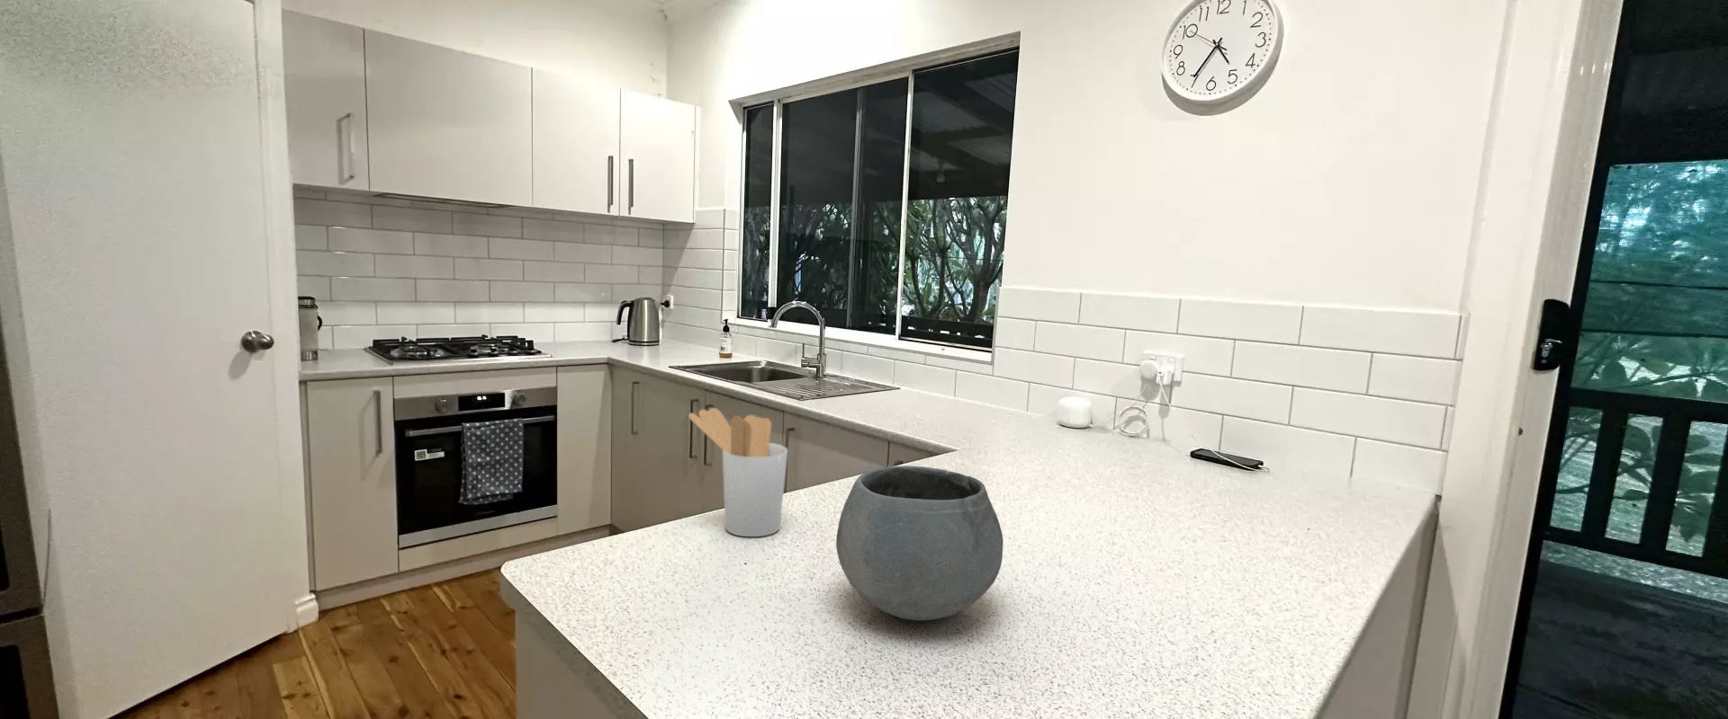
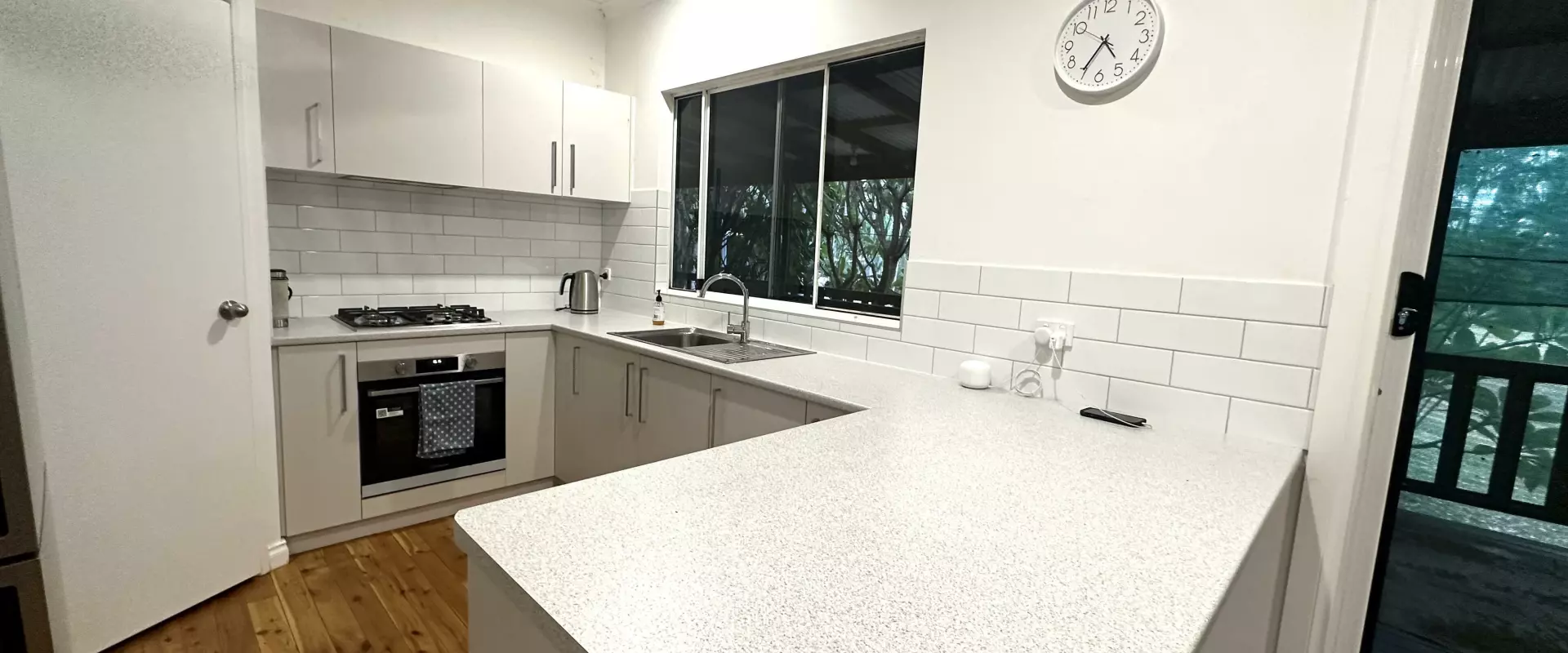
- utensil holder [688,407,788,537]
- bowl [835,465,1004,621]
